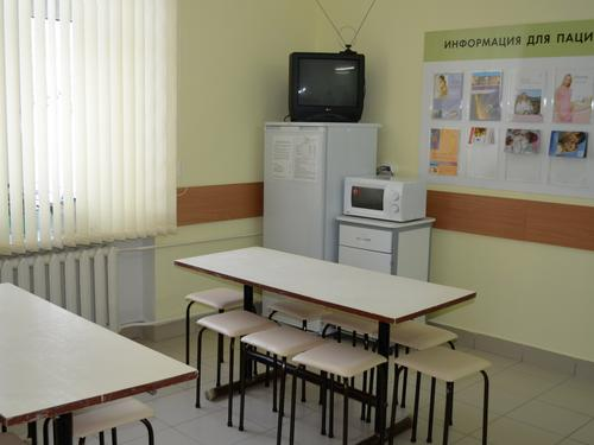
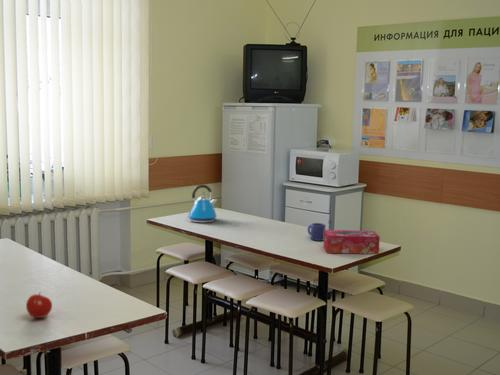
+ kettle [185,184,218,223]
+ fruit [25,291,53,319]
+ mug [307,222,327,242]
+ tissue box [323,229,381,255]
